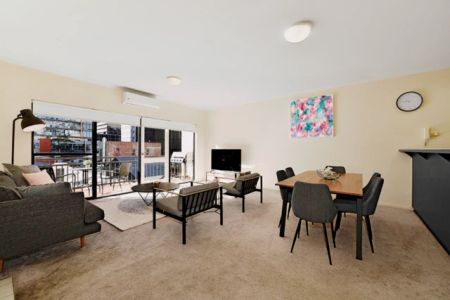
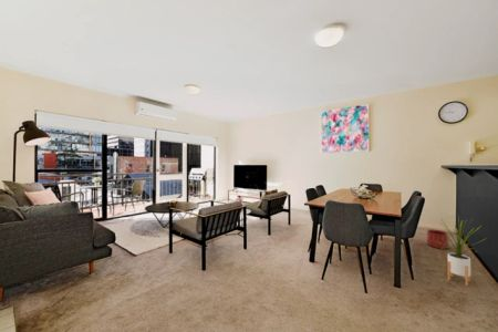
+ house plant [436,215,486,287]
+ planter [426,228,450,250]
